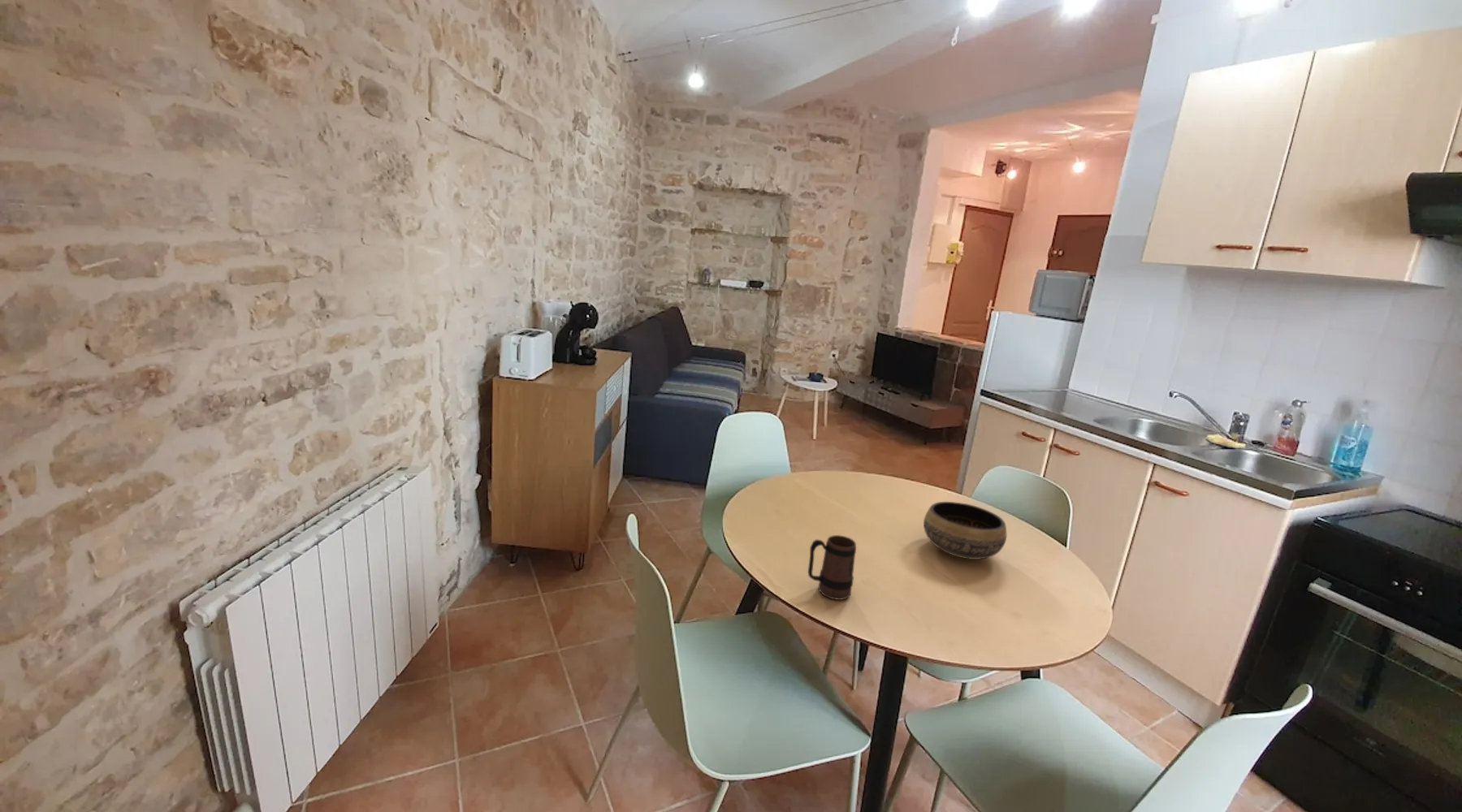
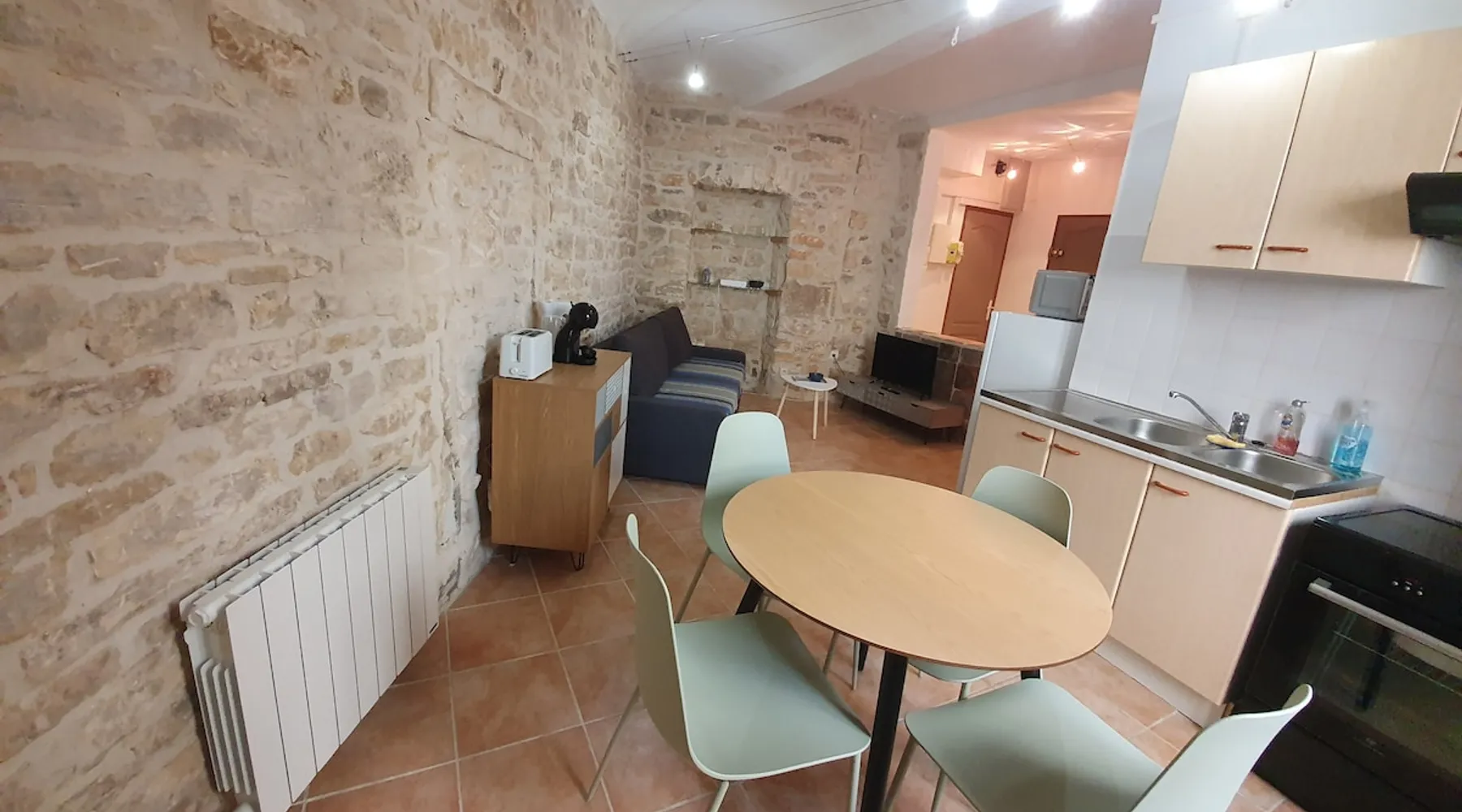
- bowl [923,501,1007,560]
- mug [807,534,857,601]
